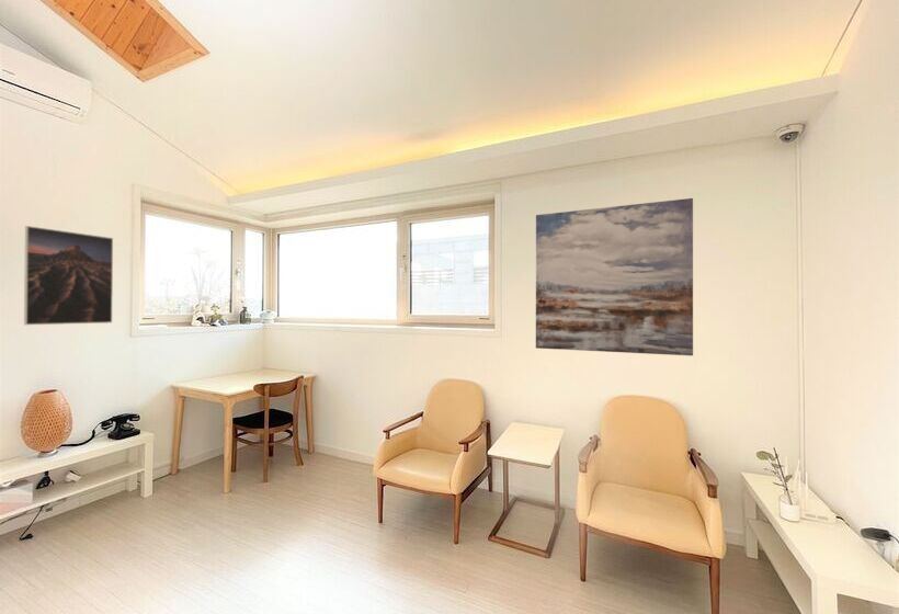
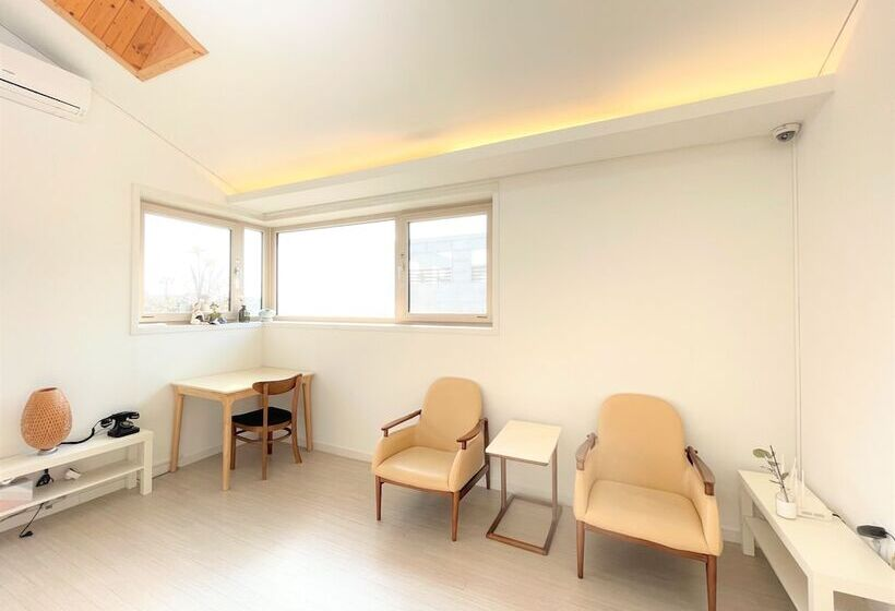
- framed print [23,225,114,326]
- wall art [535,197,694,356]
